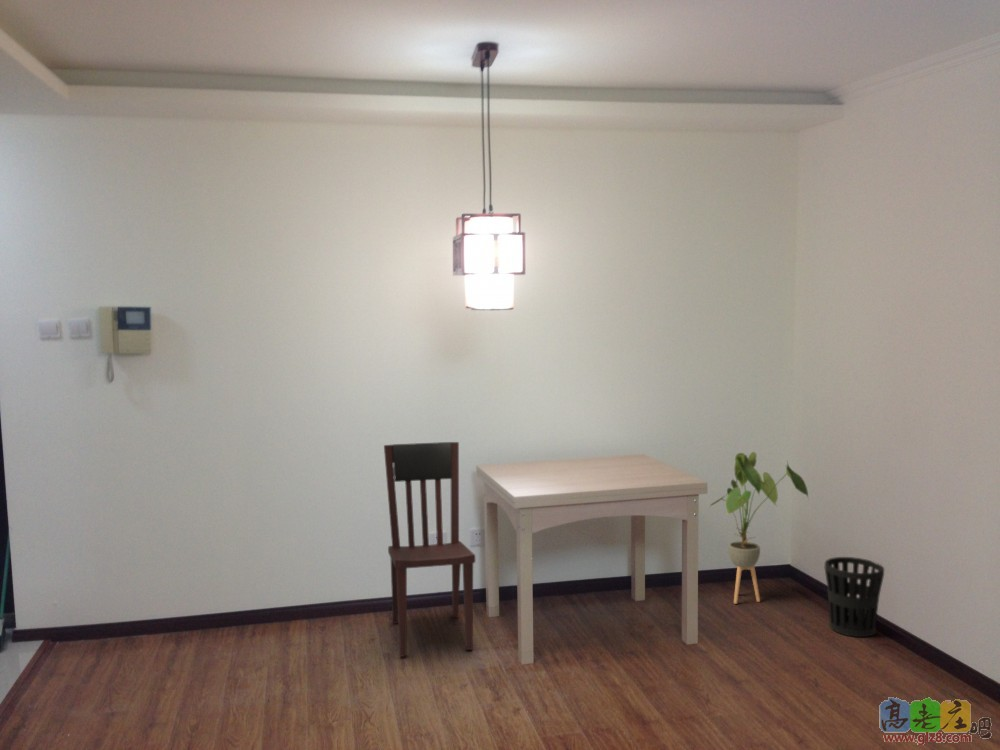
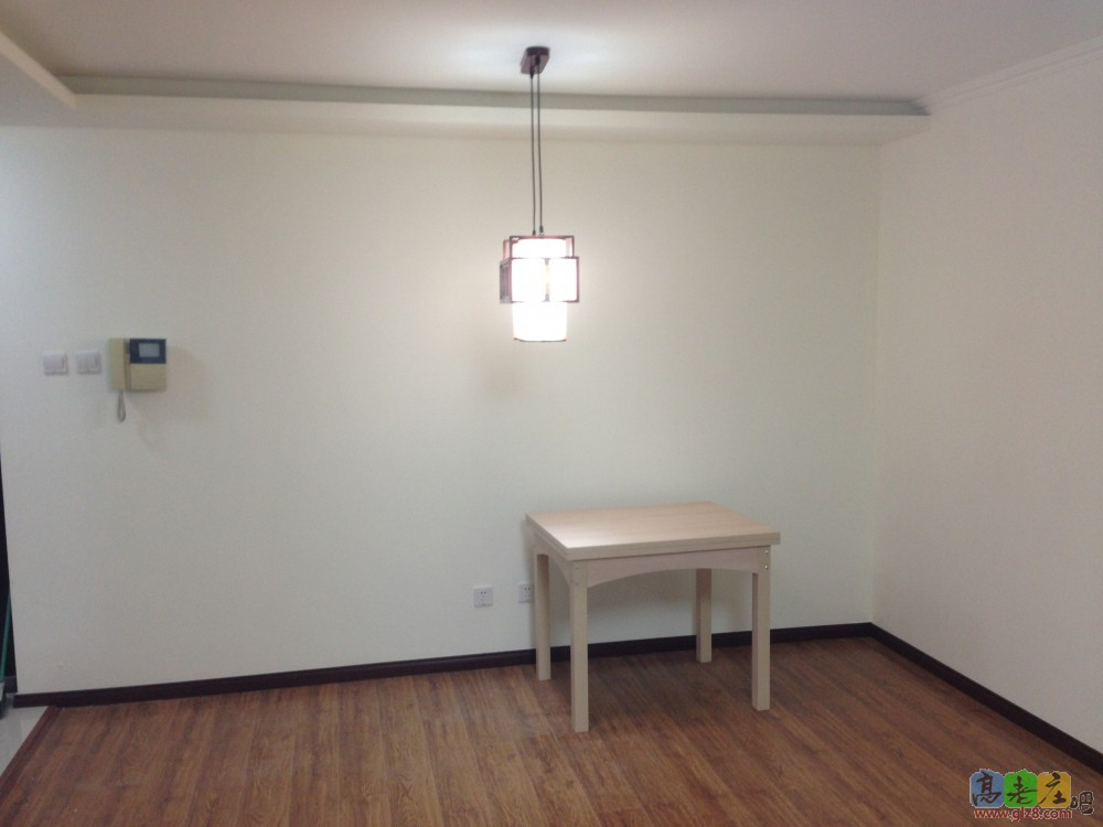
- dining chair [383,441,476,658]
- wastebasket [824,556,885,638]
- house plant [709,451,810,605]
